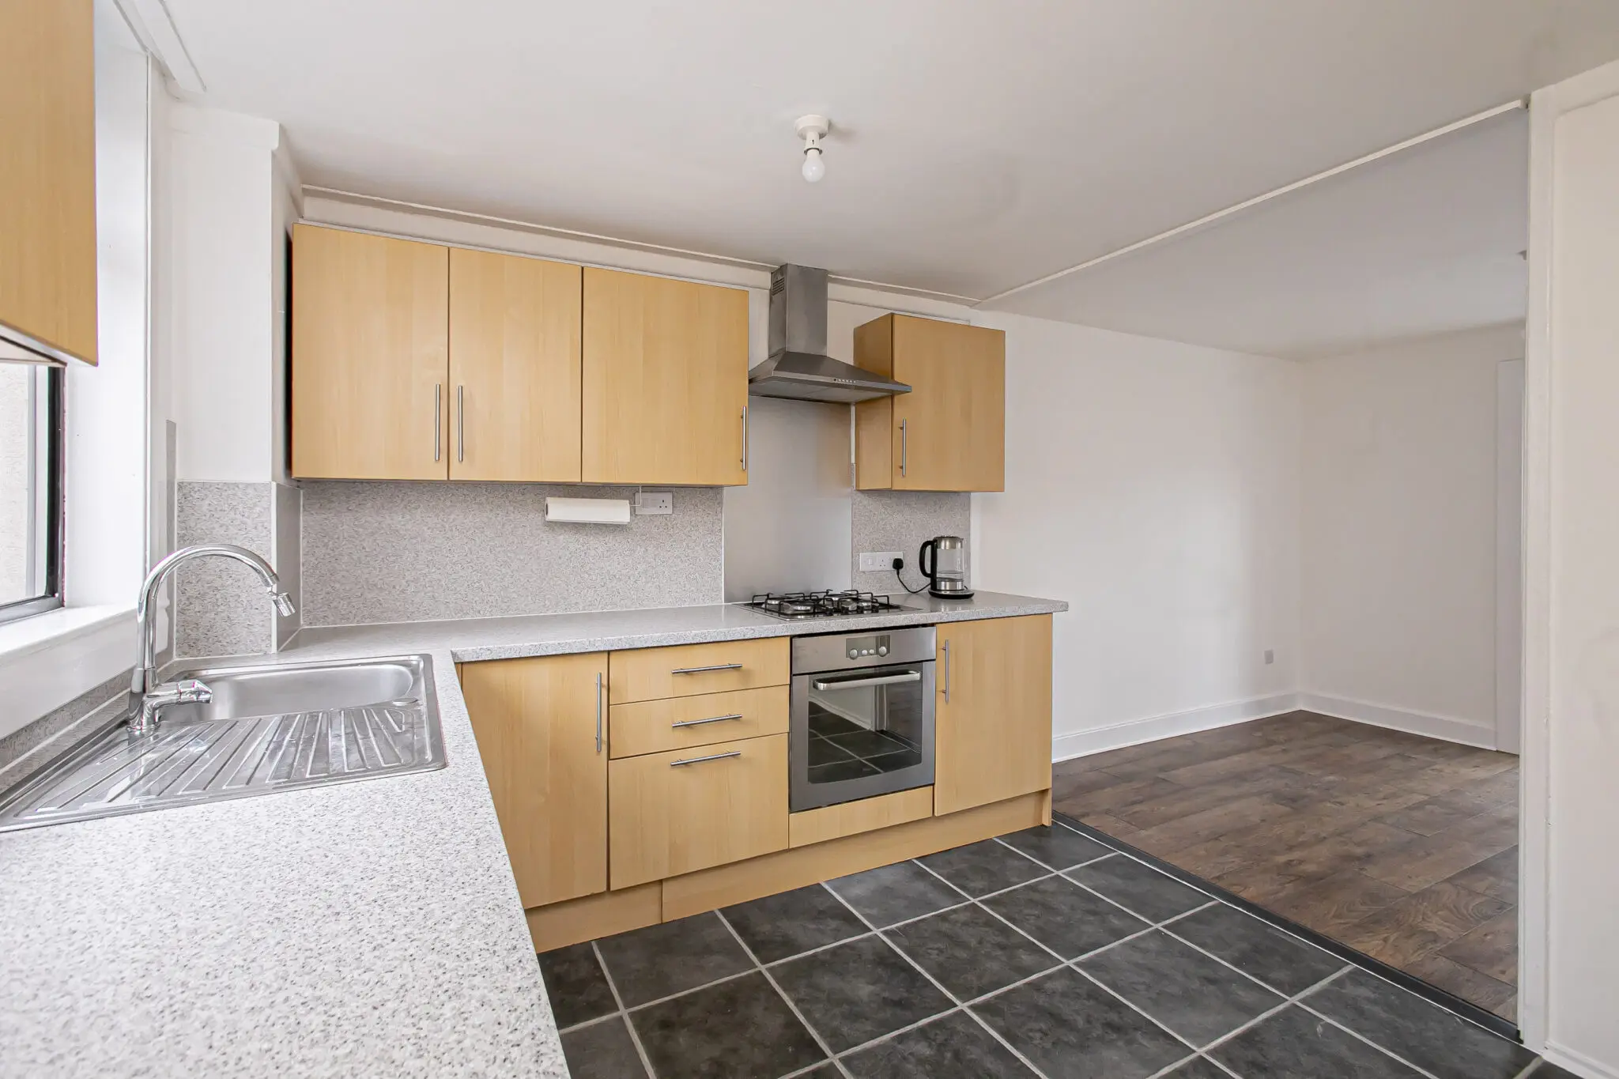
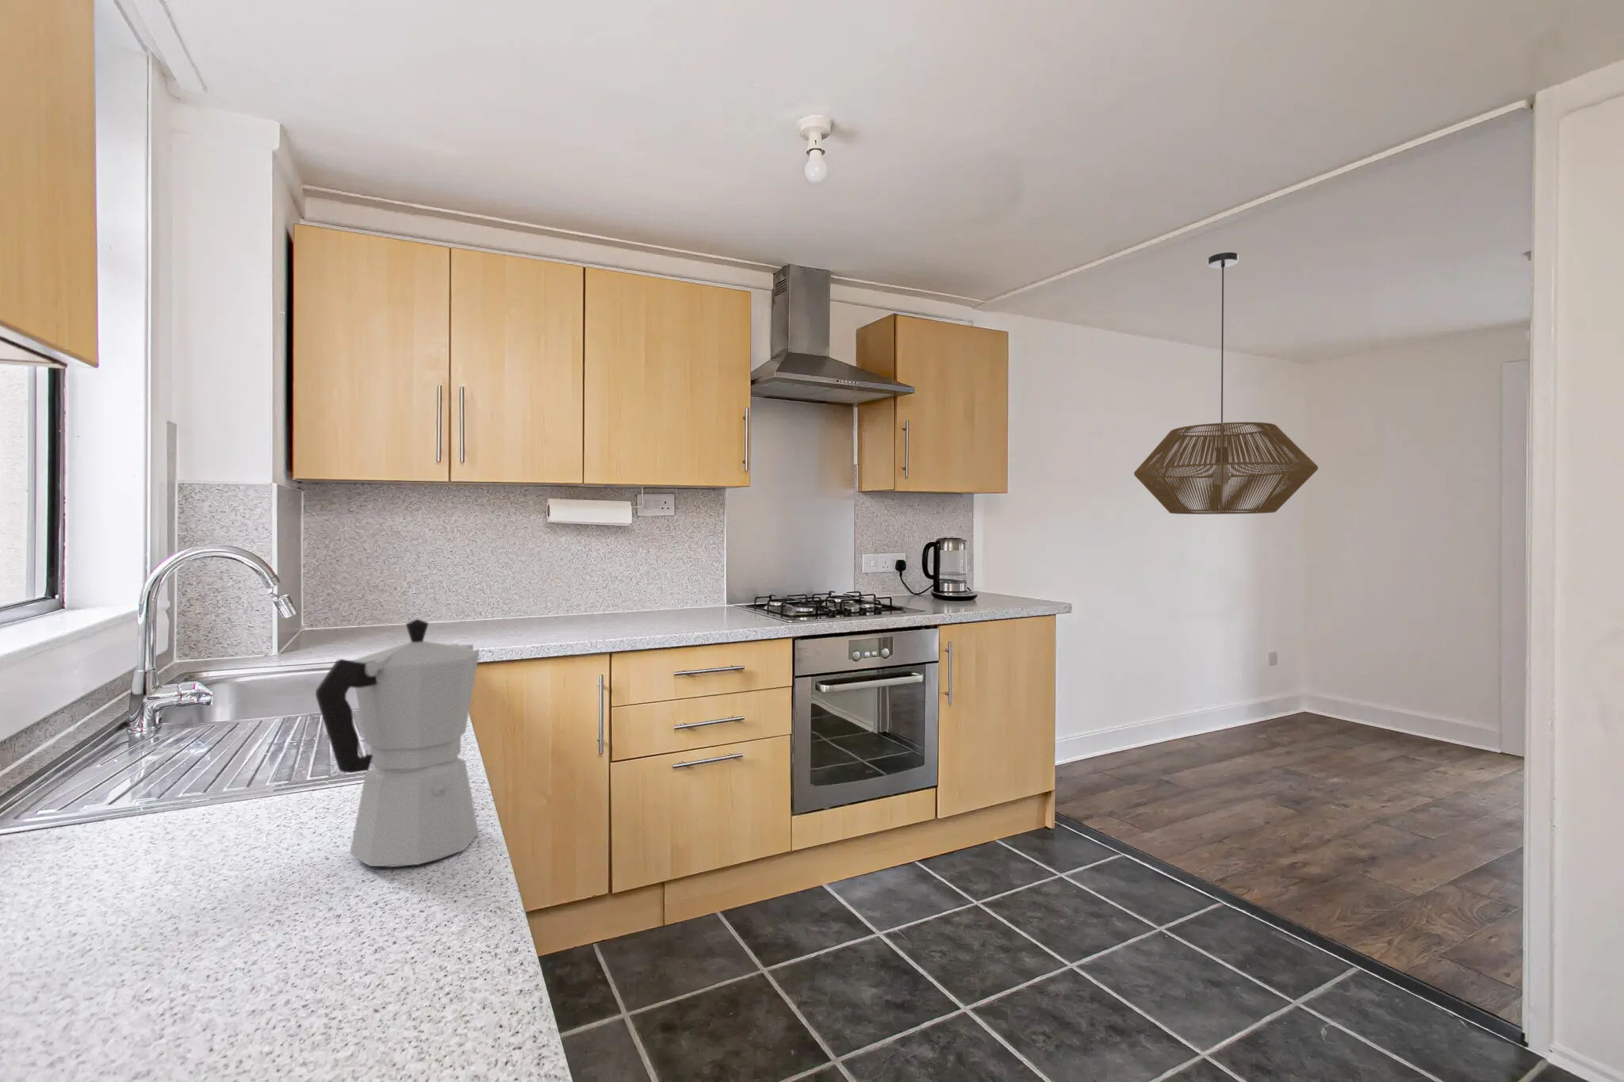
+ light fixture [1133,251,1319,516]
+ moka pot [315,618,481,868]
